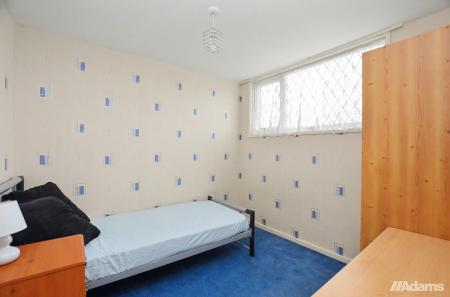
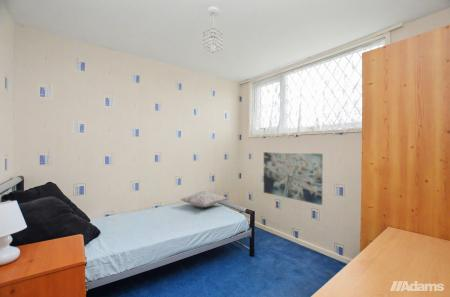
+ wall art [263,151,323,206]
+ decorative pillow [180,190,228,209]
